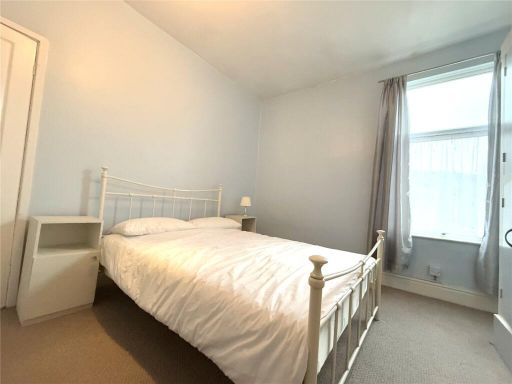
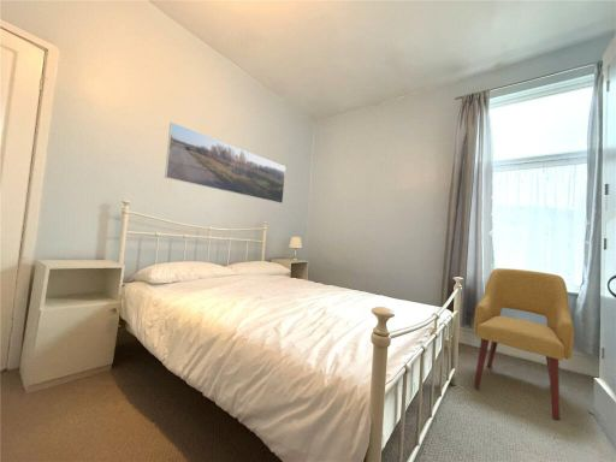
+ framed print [164,122,286,205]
+ chair [473,267,575,421]
